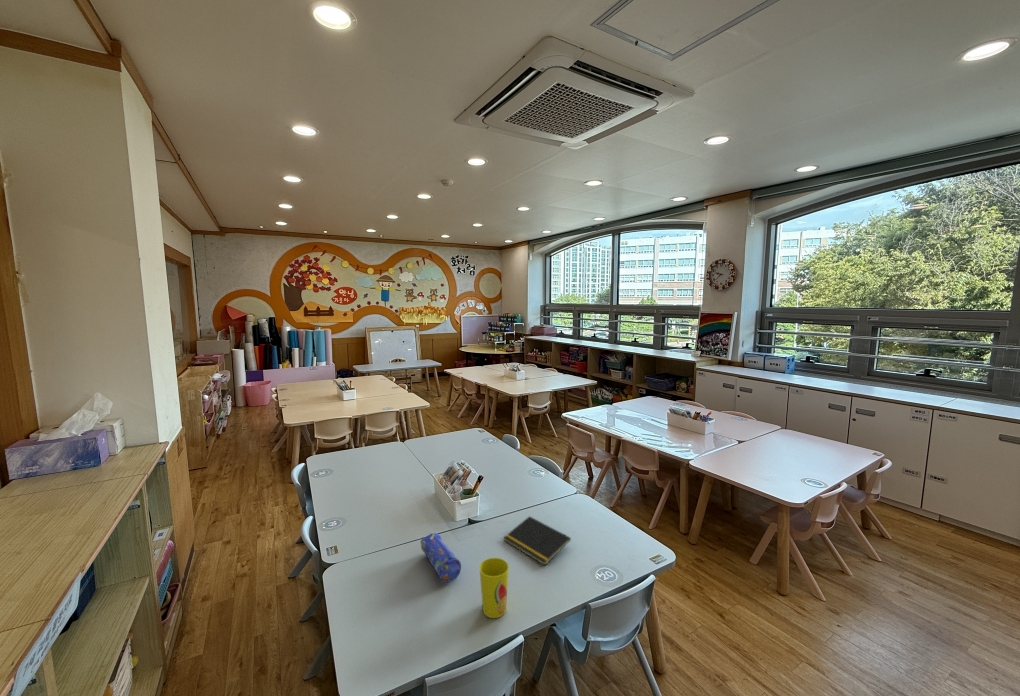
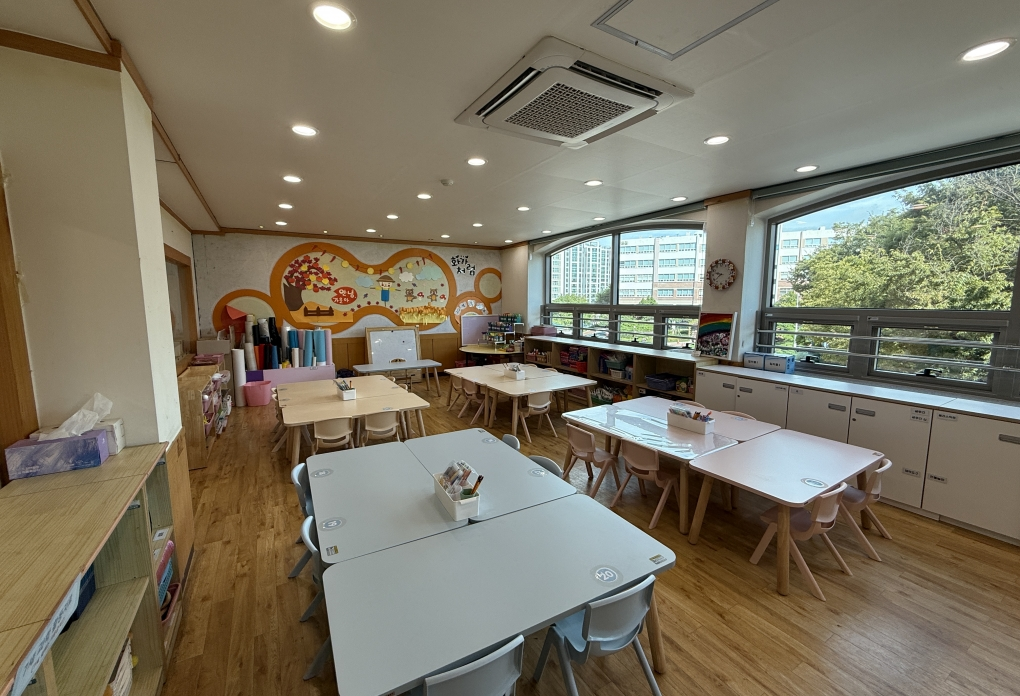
- notepad [502,515,572,566]
- cup [478,557,510,619]
- pencil case [419,532,462,584]
